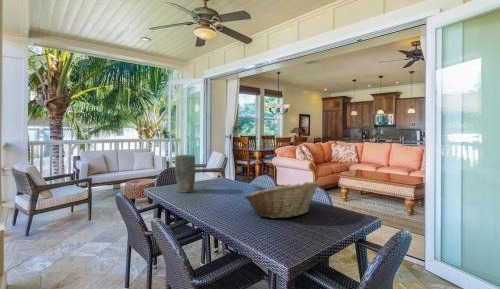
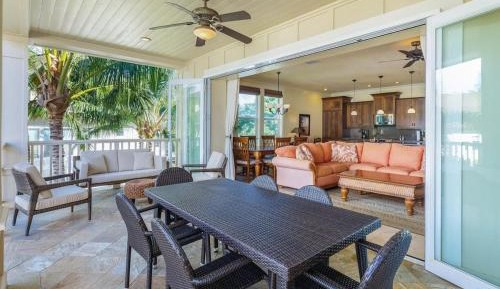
- fruit basket [243,180,321,219]
- vase [174,154,196,193]
